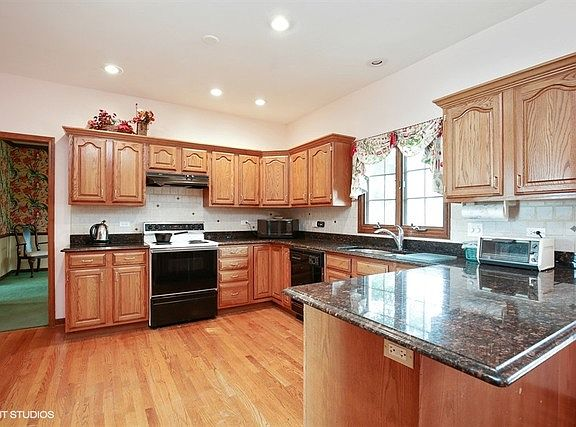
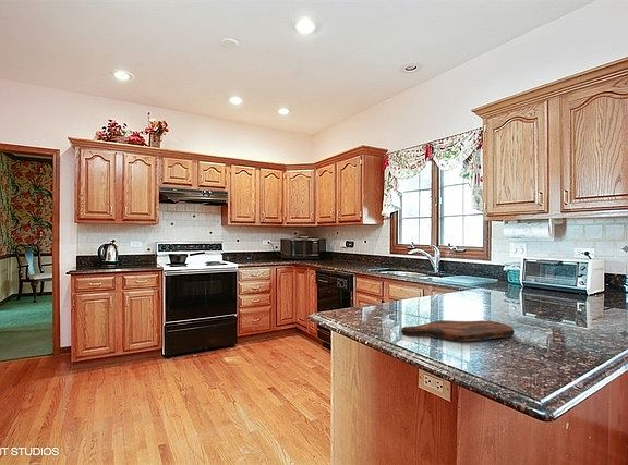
+ cutting board [400,319,516,342]
